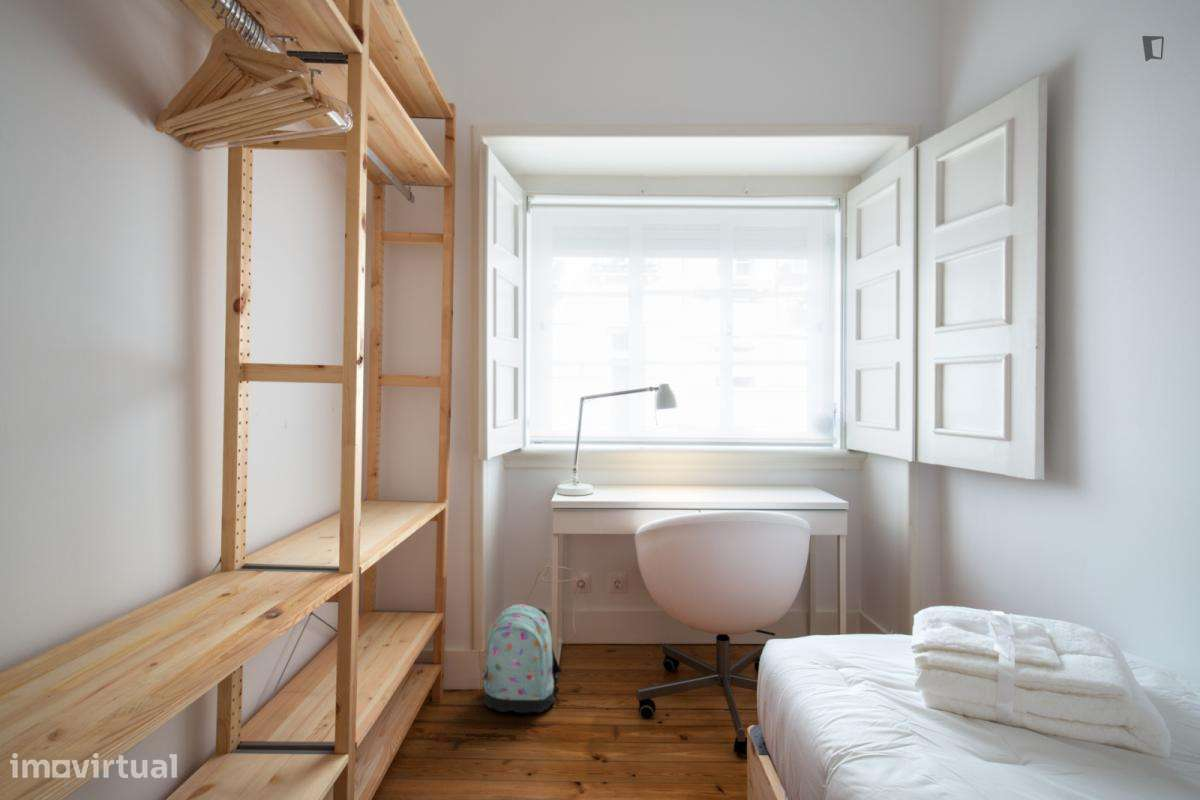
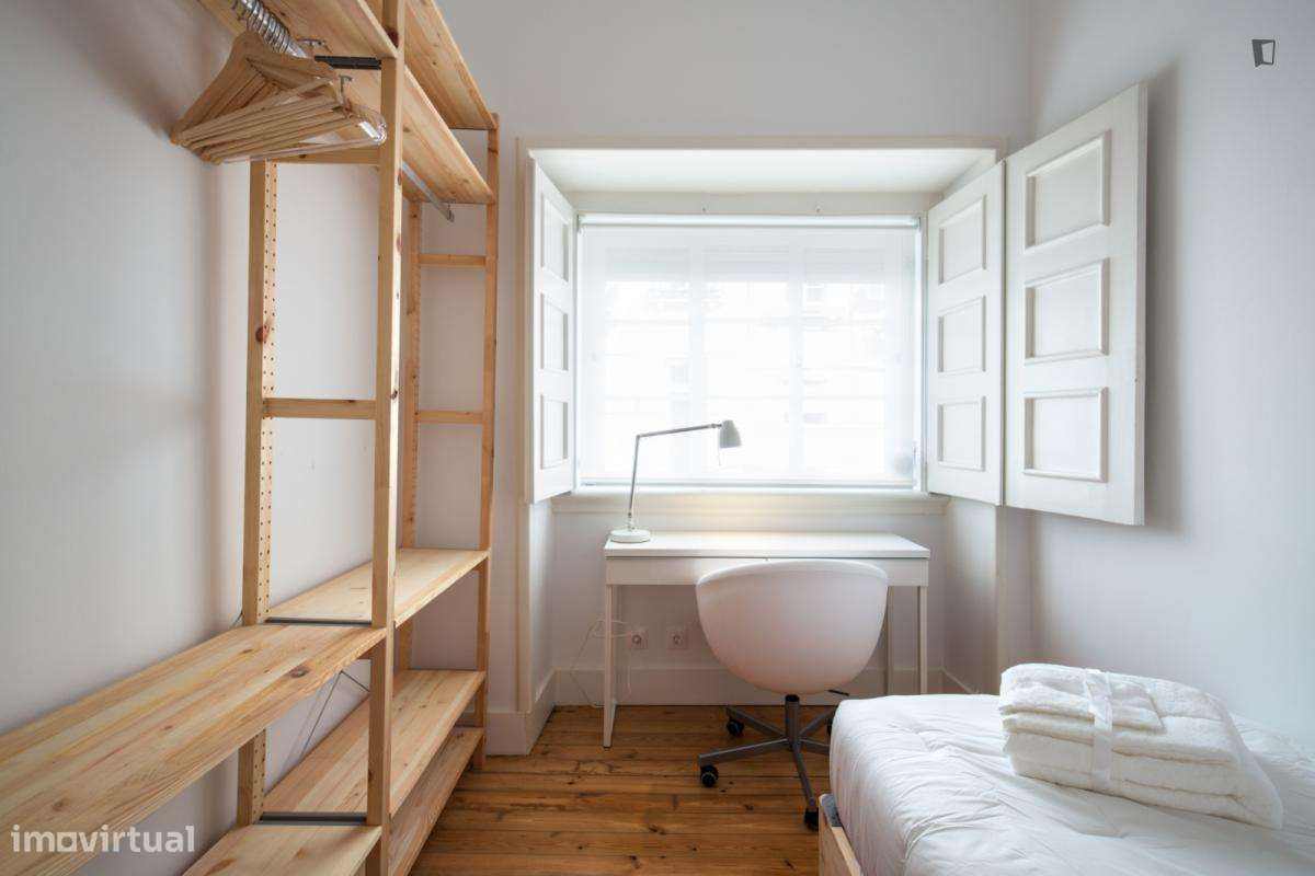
- backpack [482,603,563,714]
